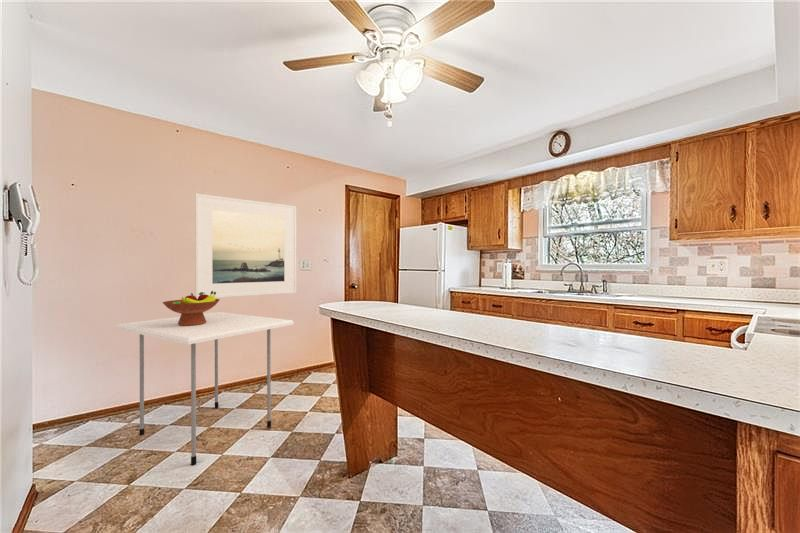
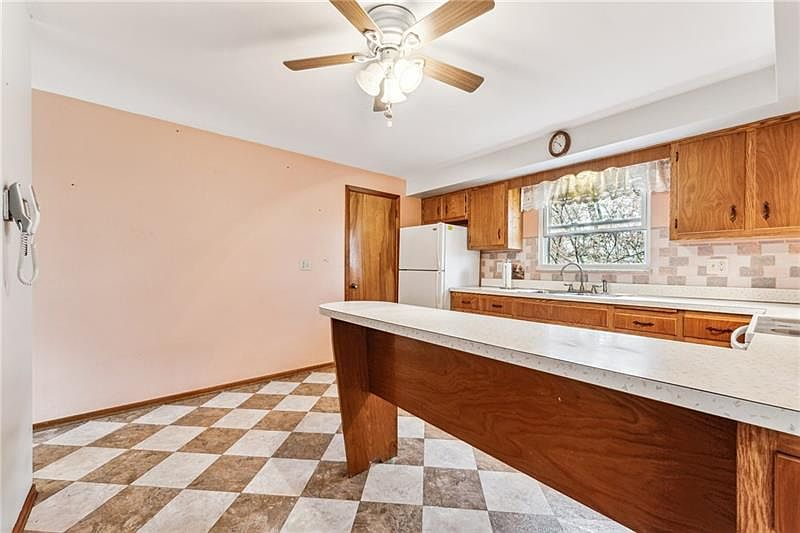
- dining table [114,311,294,466]
- fruit bowl [161,291,221,326]
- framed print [194,193,298,299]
